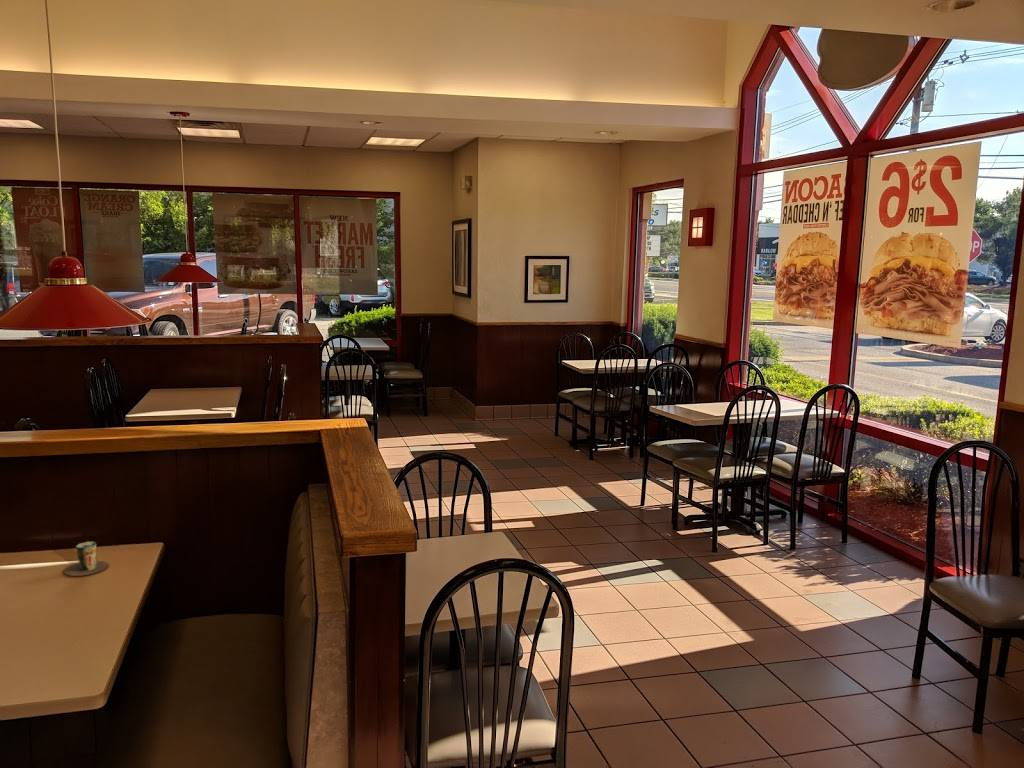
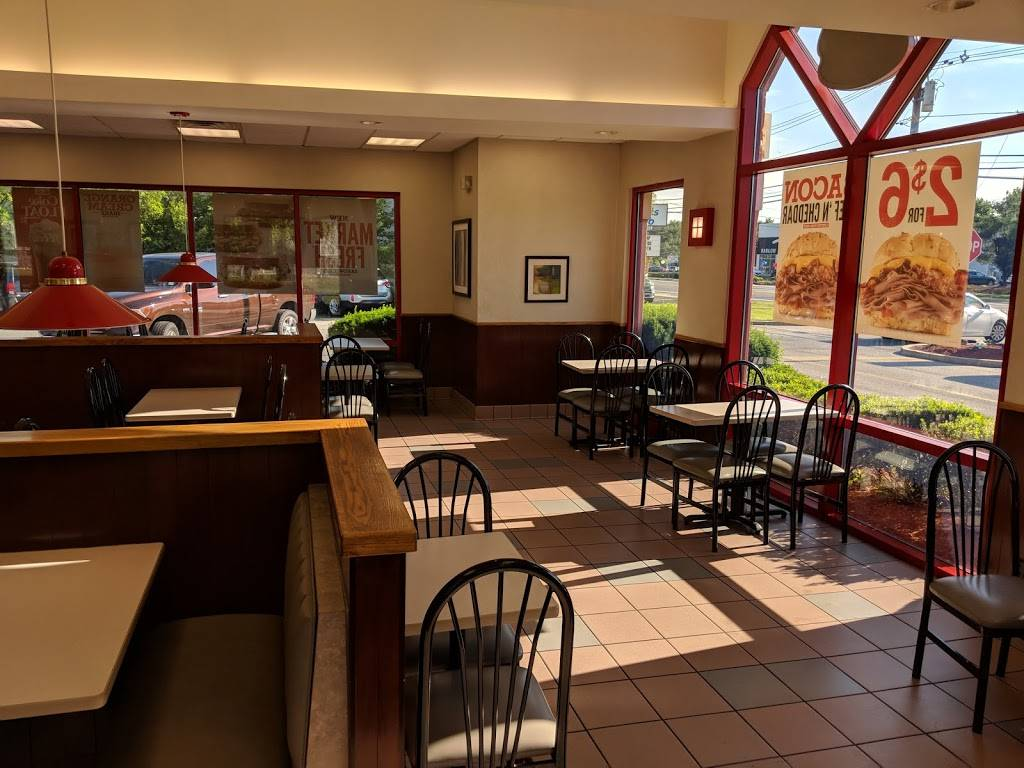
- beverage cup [63,540,110,577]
